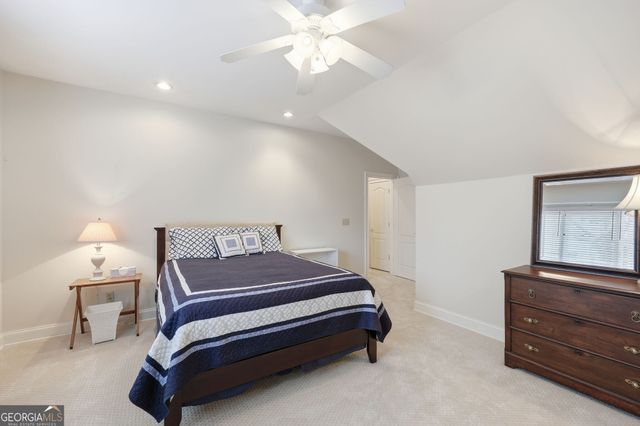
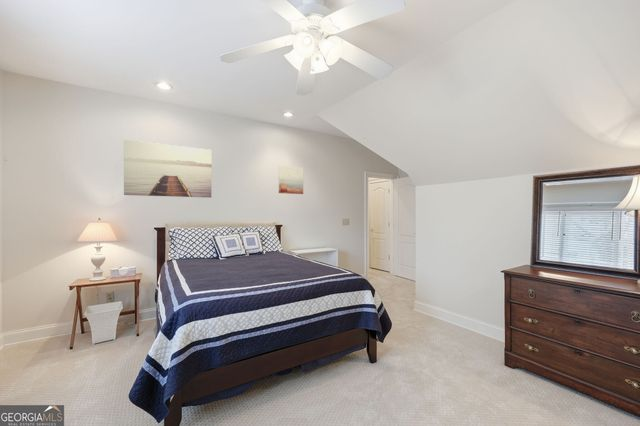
+ wall art [123,139,212,199]
+ wall art [278,165,304,195]
